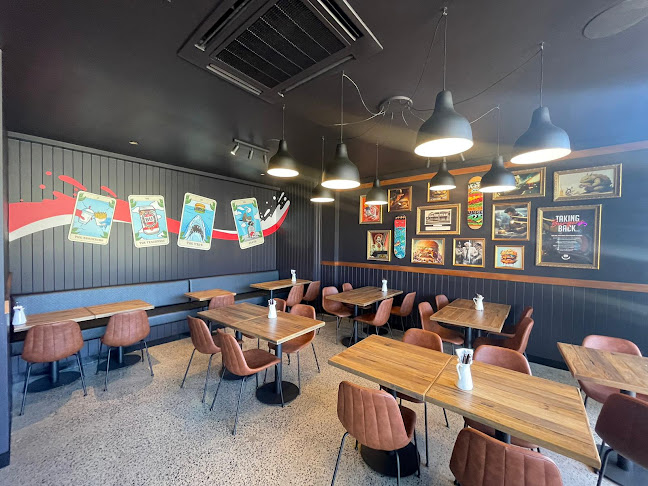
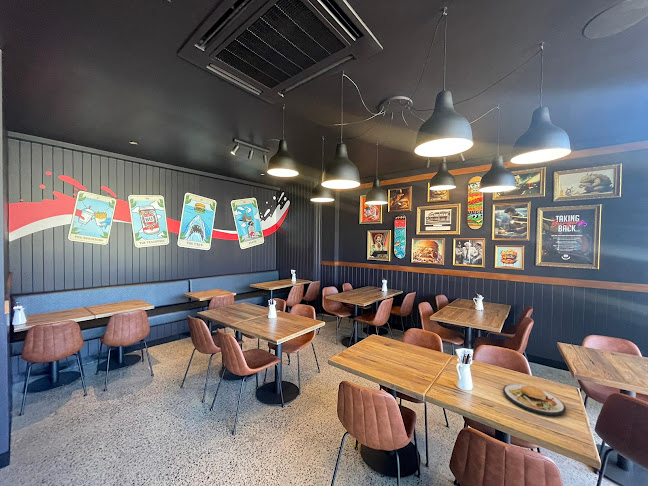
+ plate [502,380,567,418]
